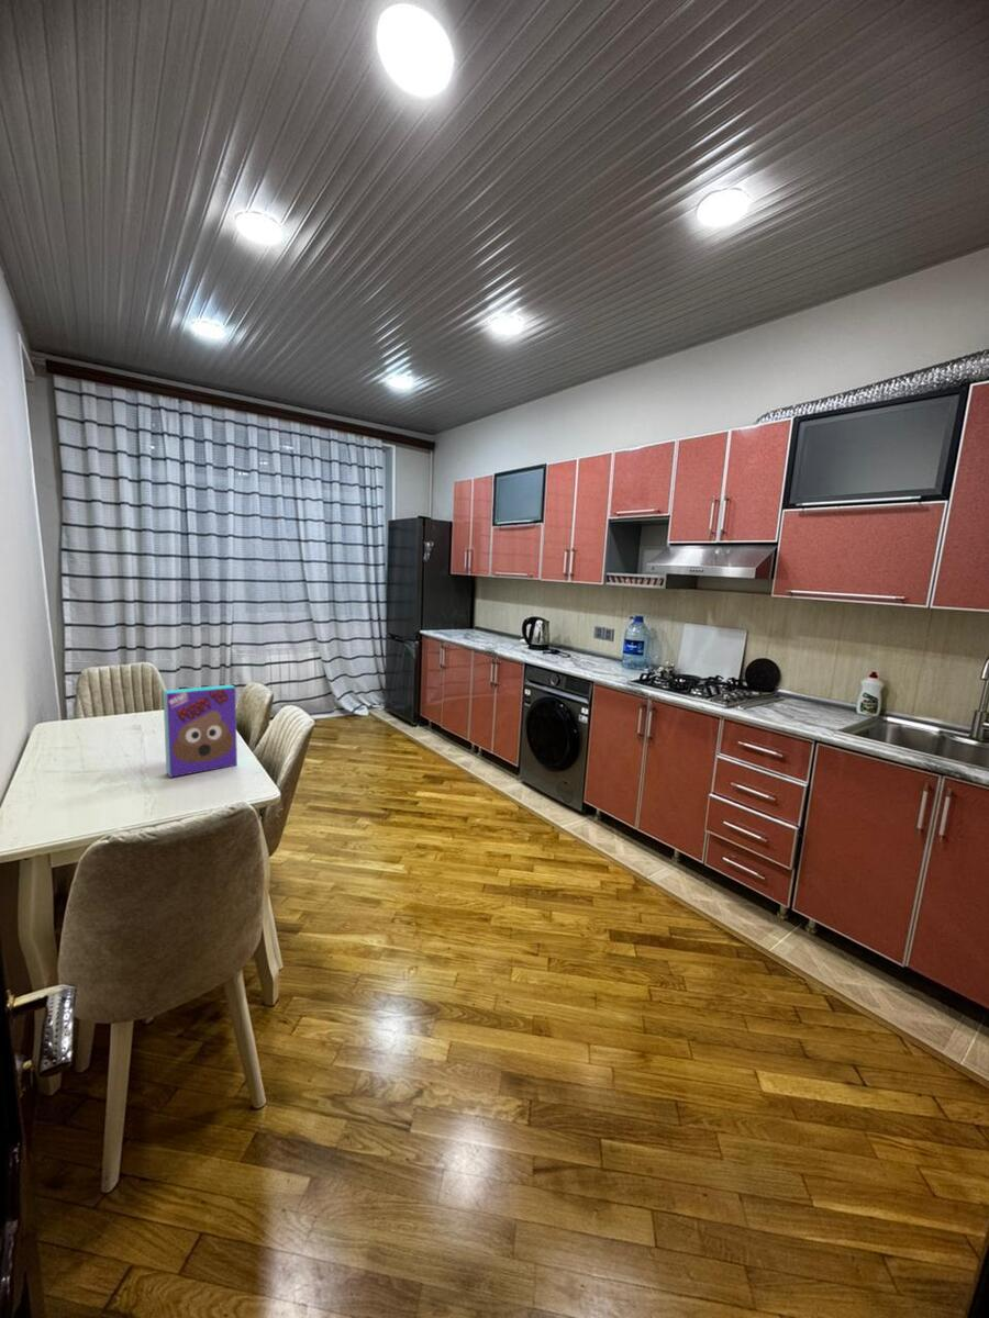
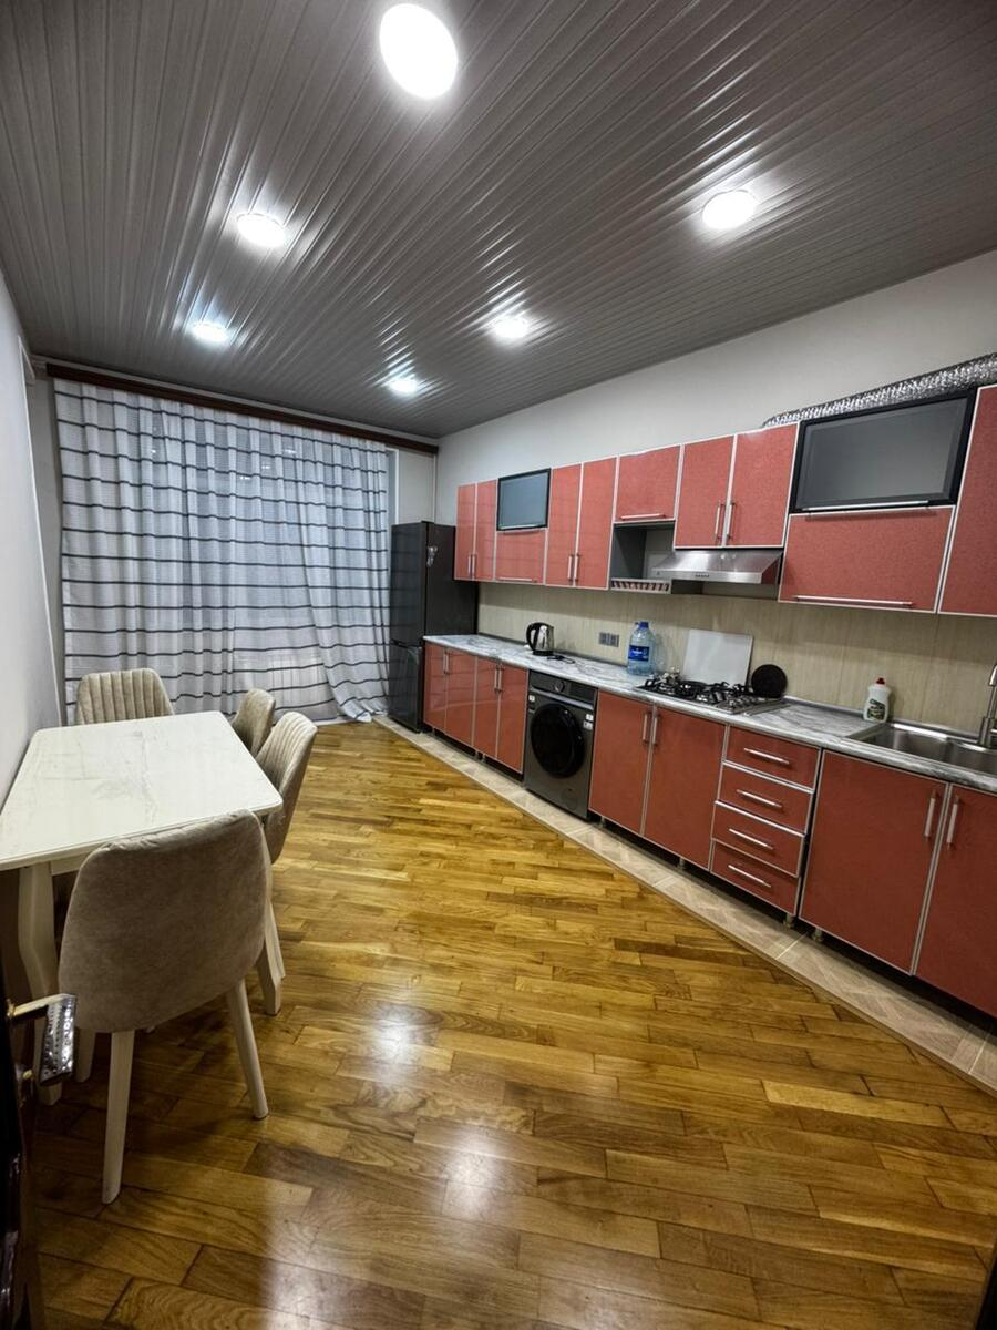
- cereal box [162,683,238,779]
